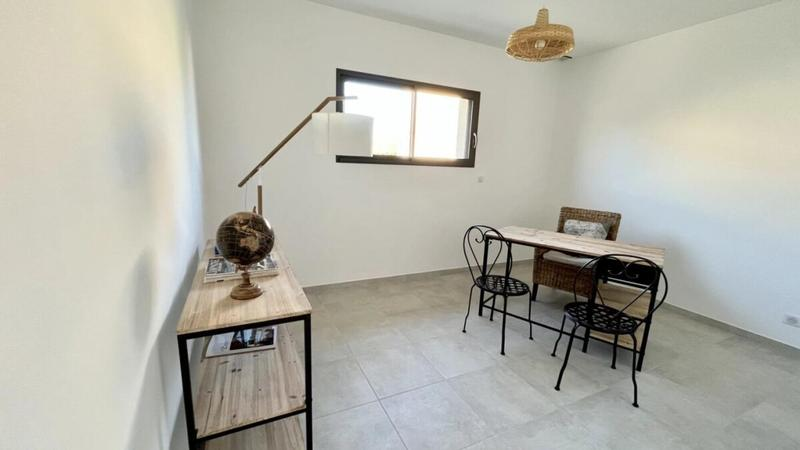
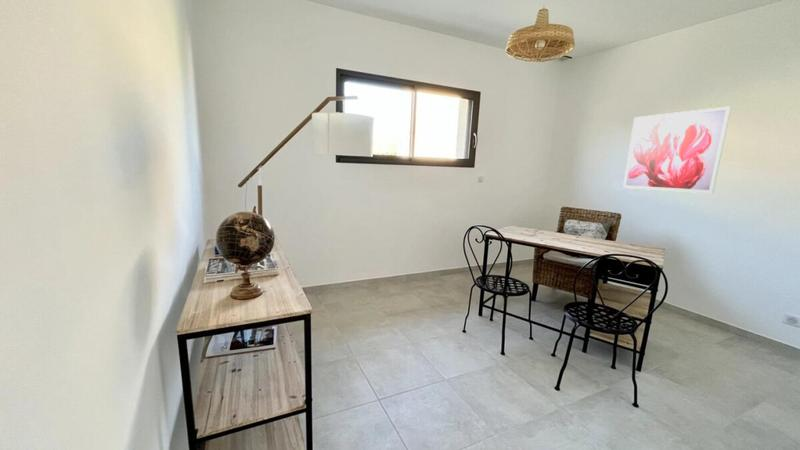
+ wall art [622,105,732,194]
